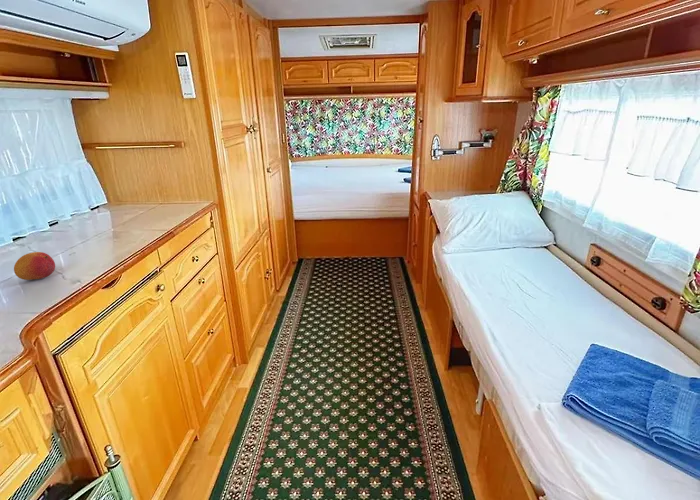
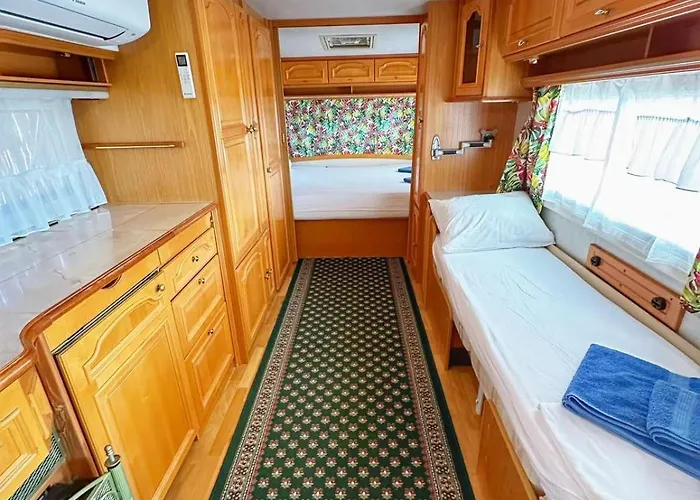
- fruit [13,251,56,281]
